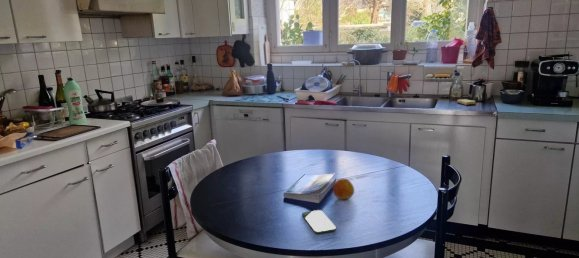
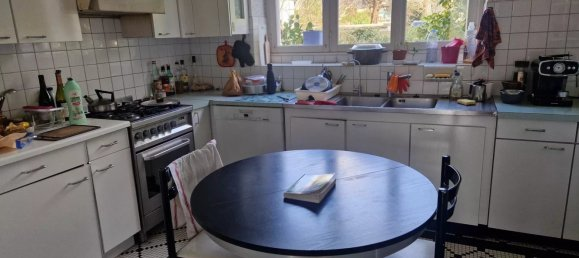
- smartphone [301,209,337,234]
- fruit [332,178,355,200]
